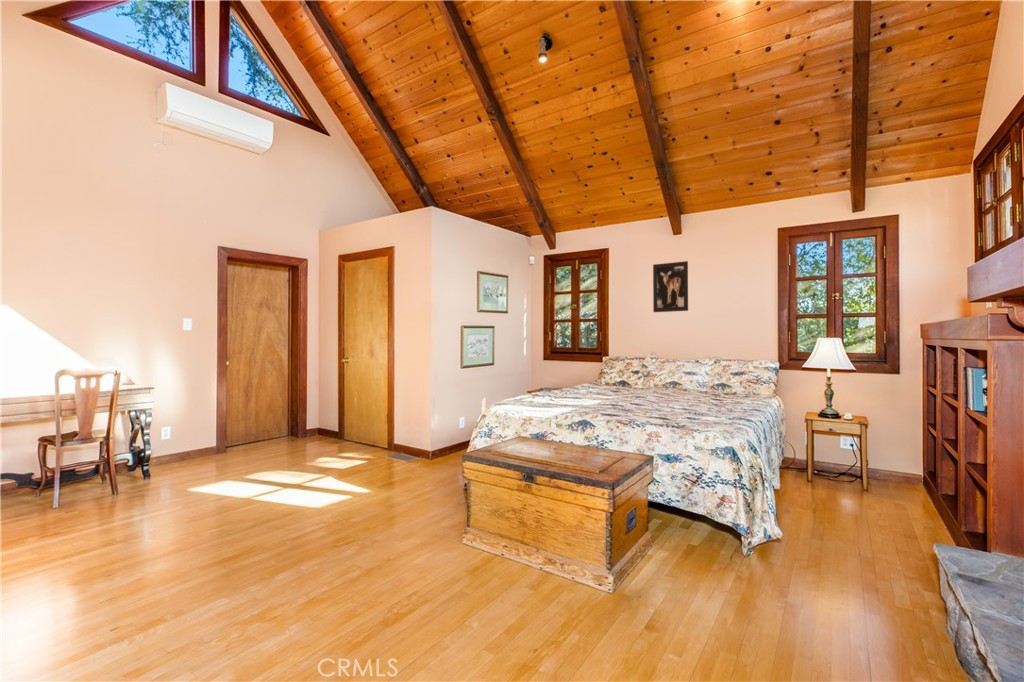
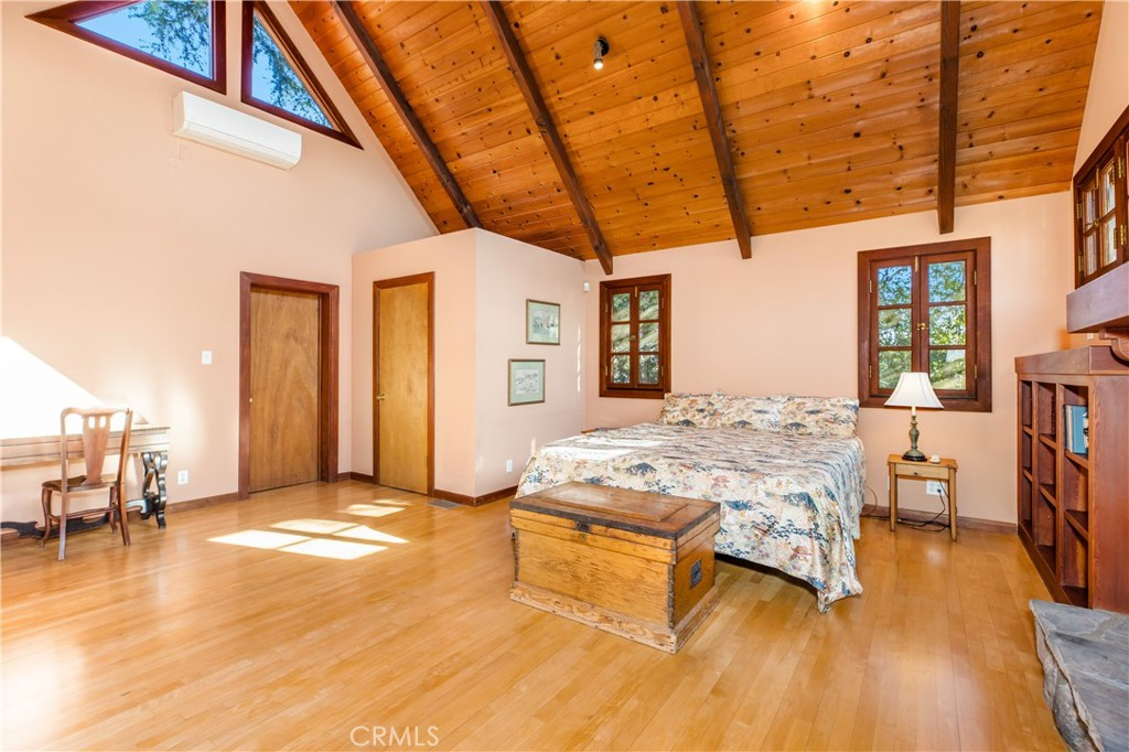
- wall art [652,260,689,313]
